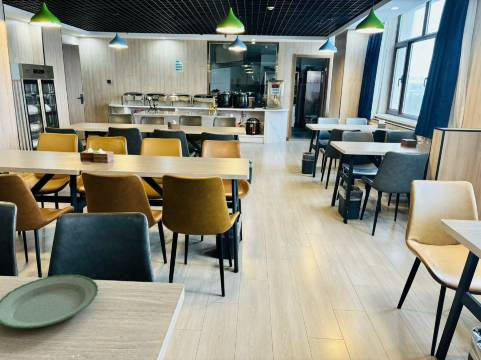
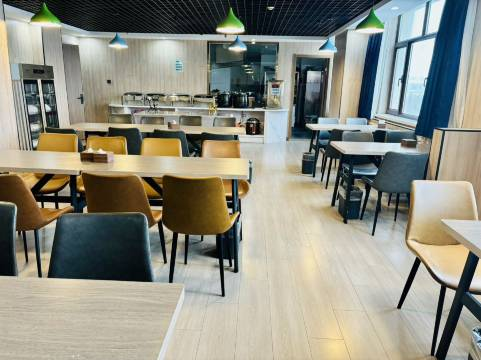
- plate [0,273,99,329]
